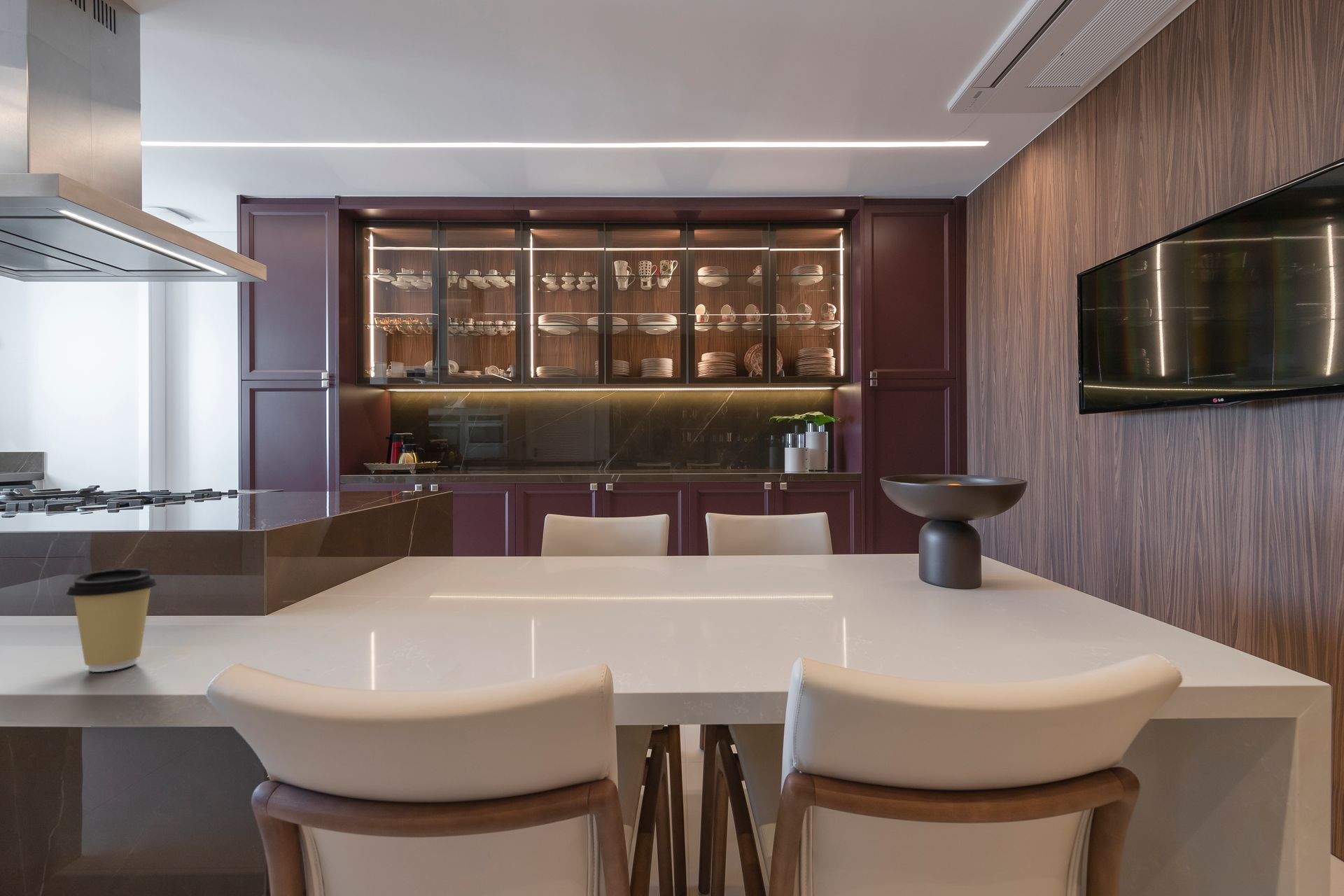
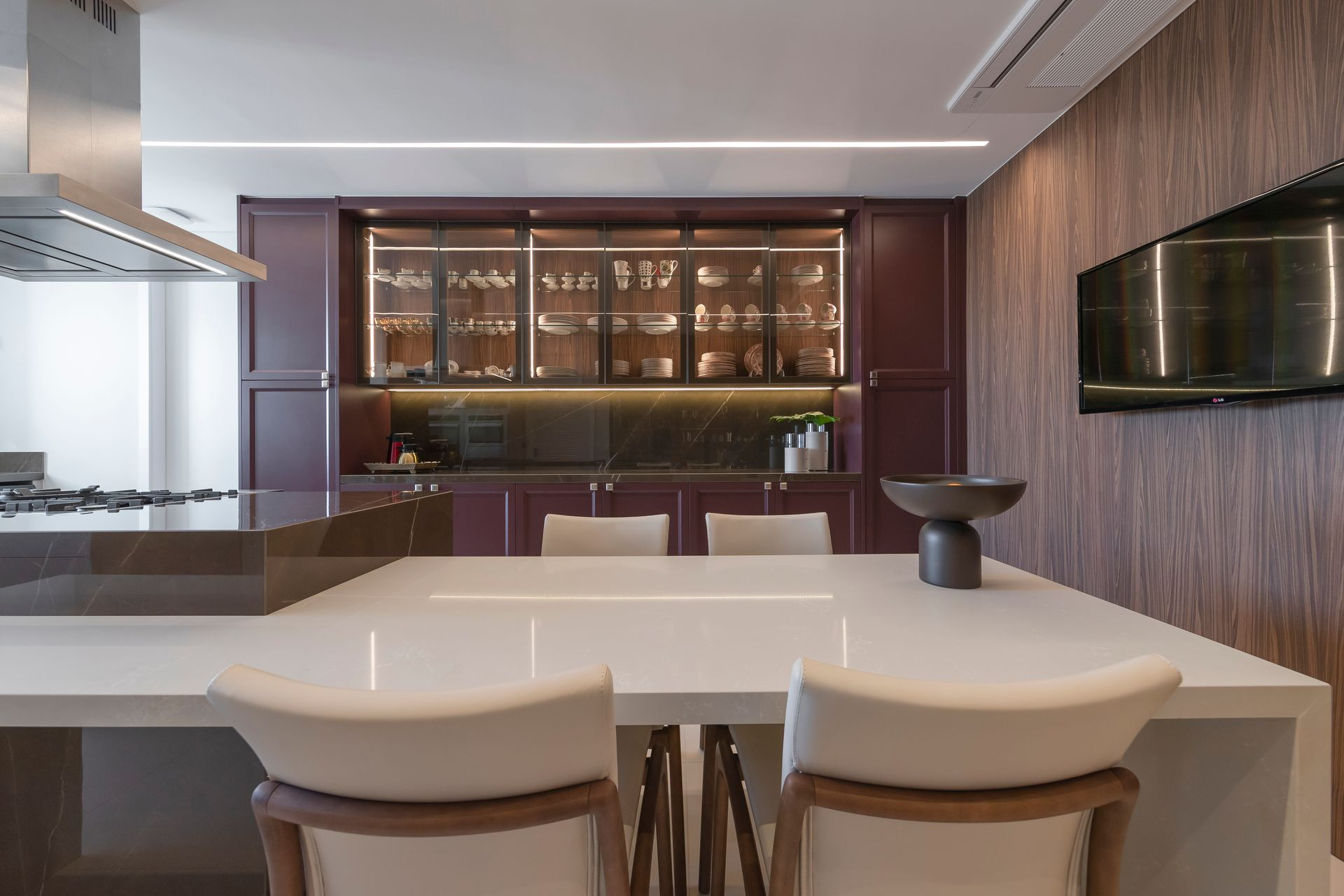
- coffee cup [66,568,158,673]
